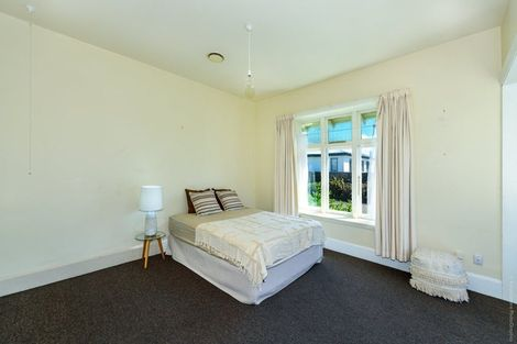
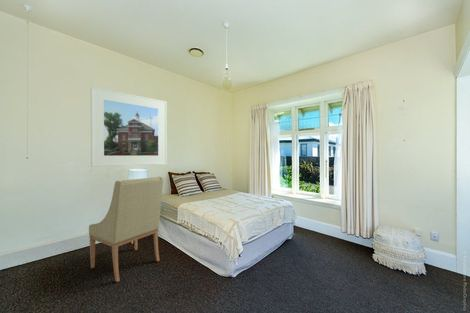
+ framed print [90,86,168,168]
+ chair [88,176,164,283]
